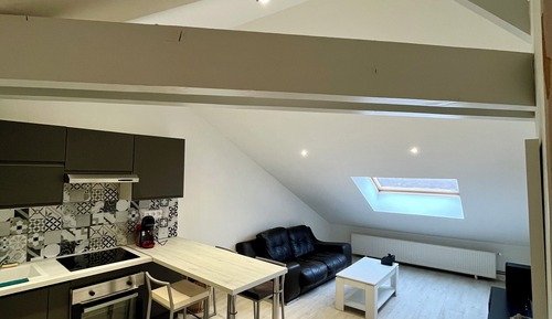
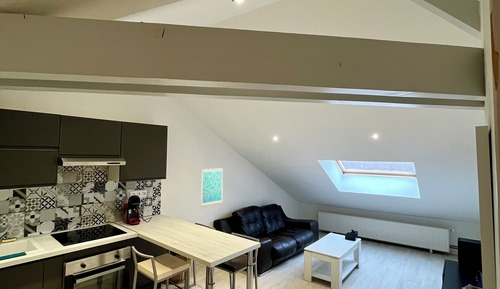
+ wall art [200,167,224,208]
